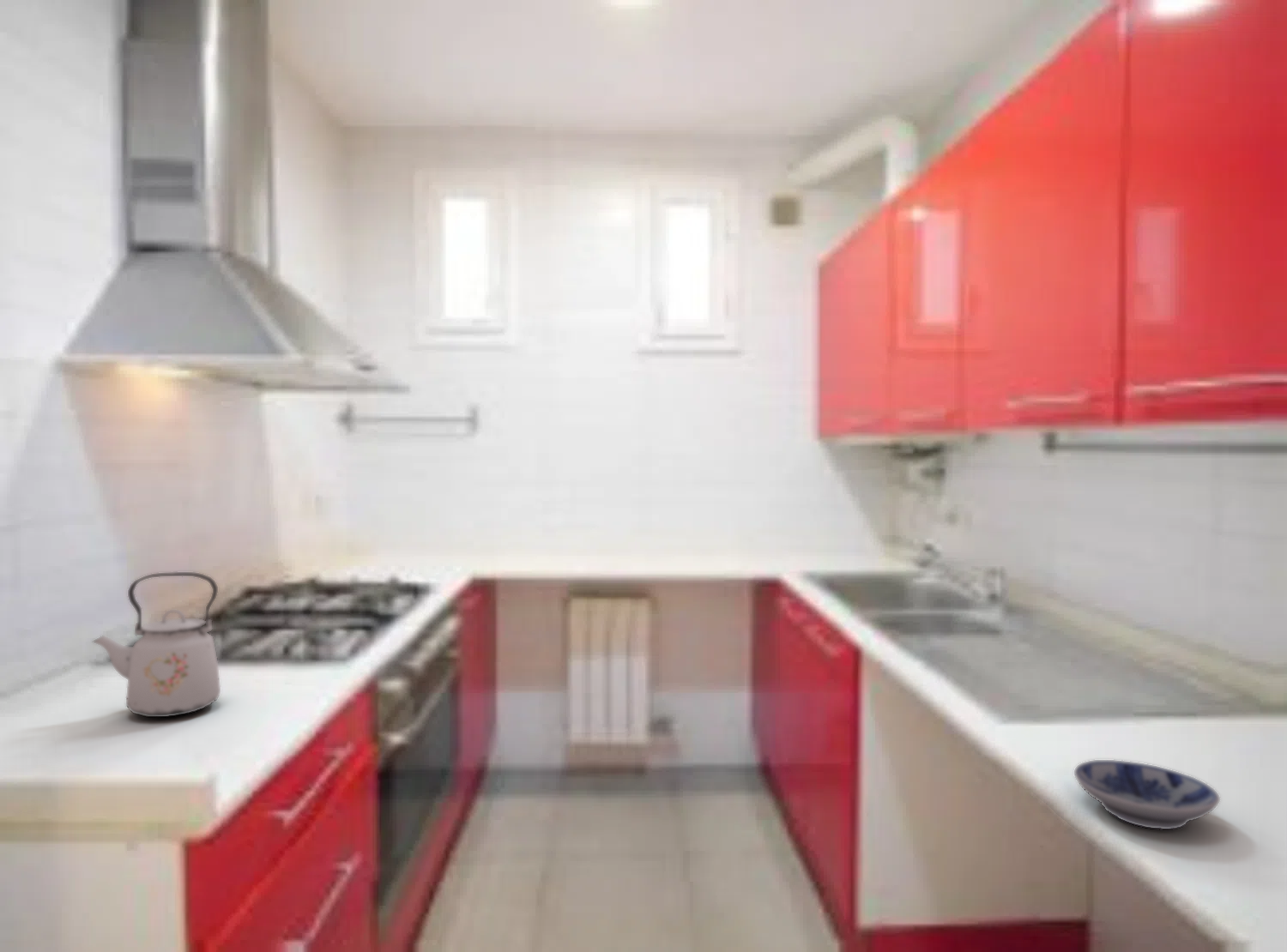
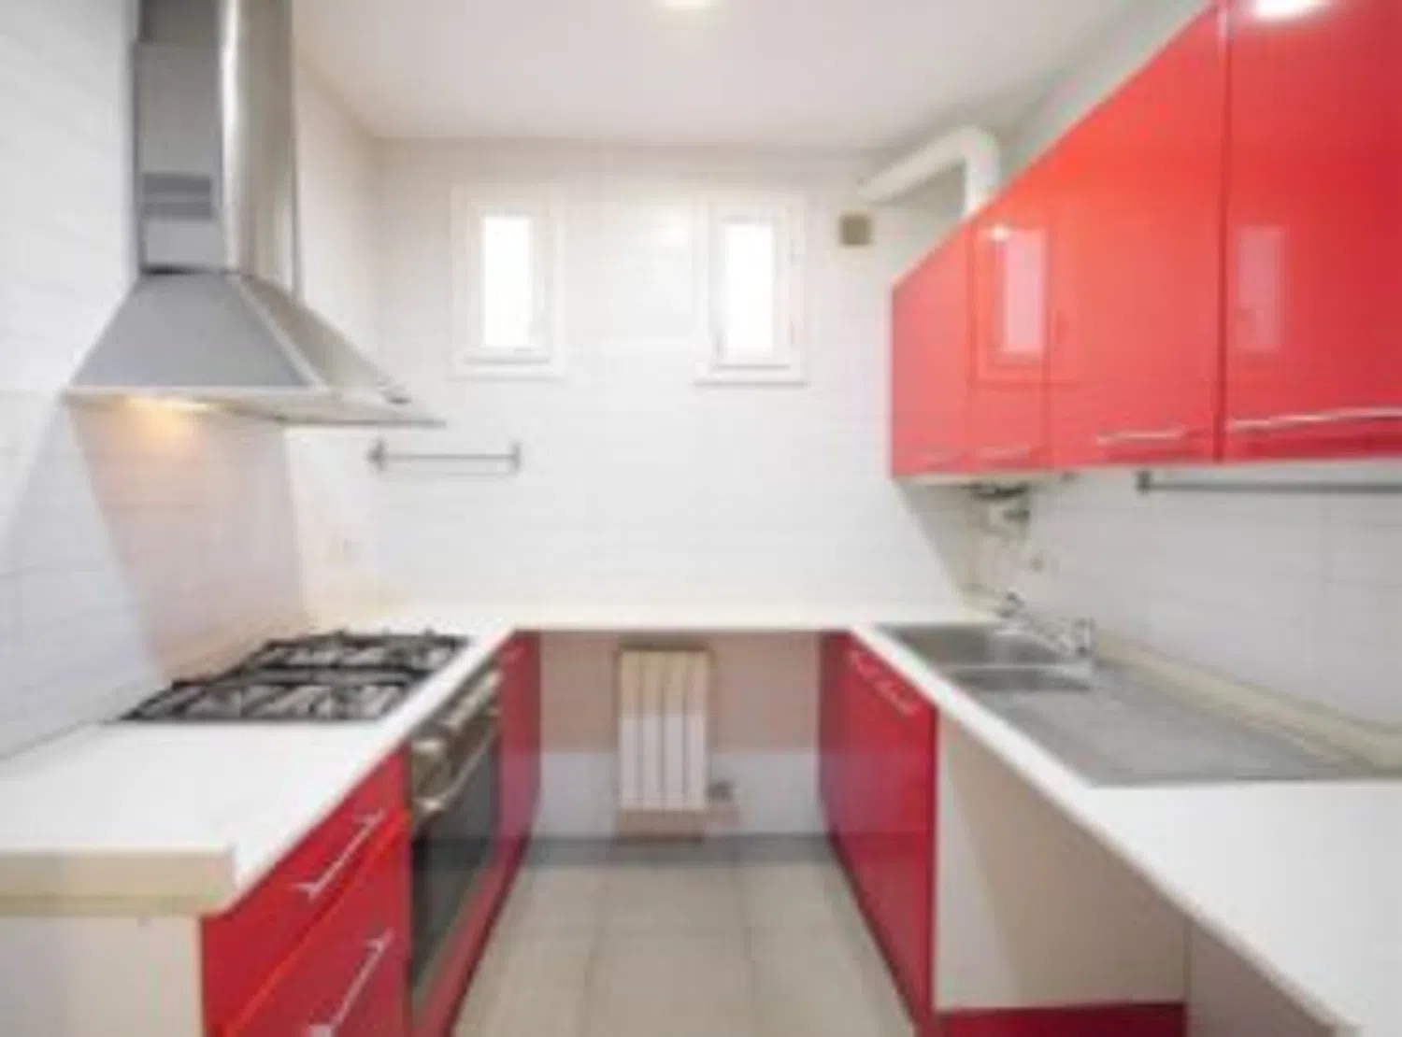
- kettle [92,571,221,718]
- bowl [1073,759,1221,830]
